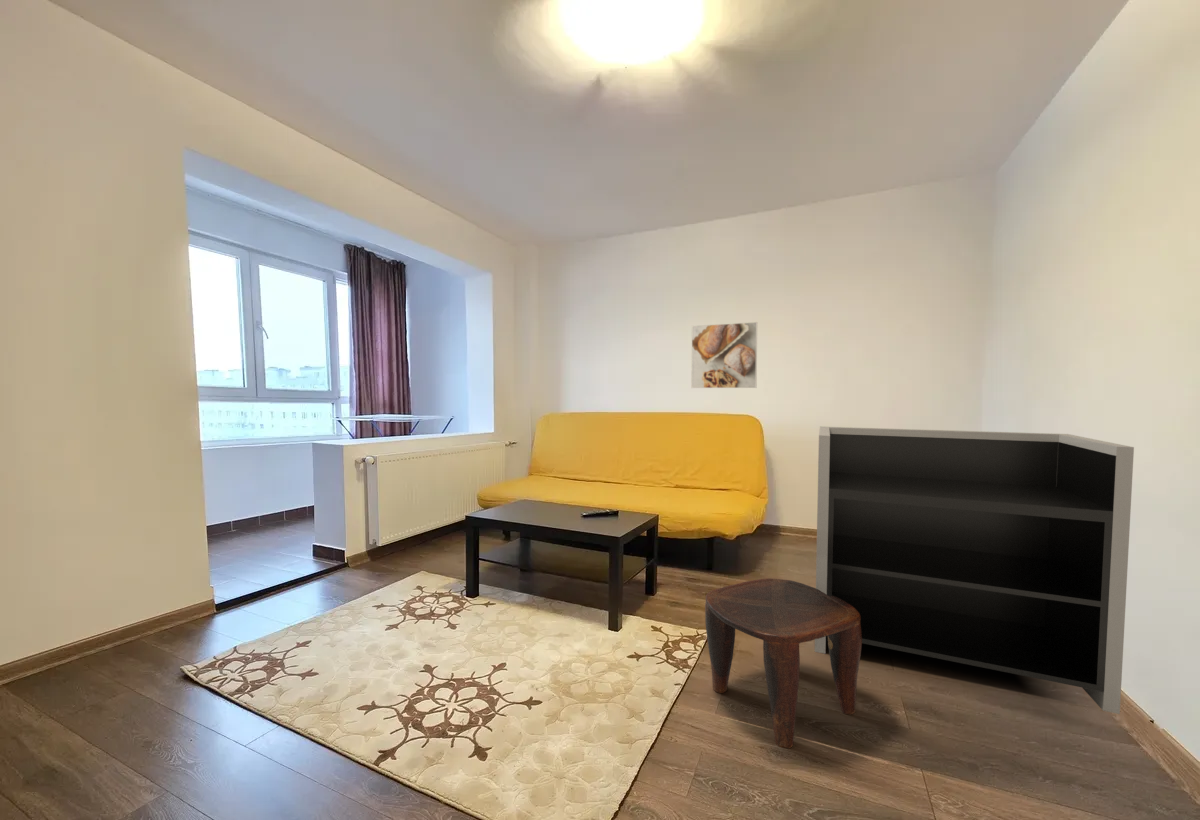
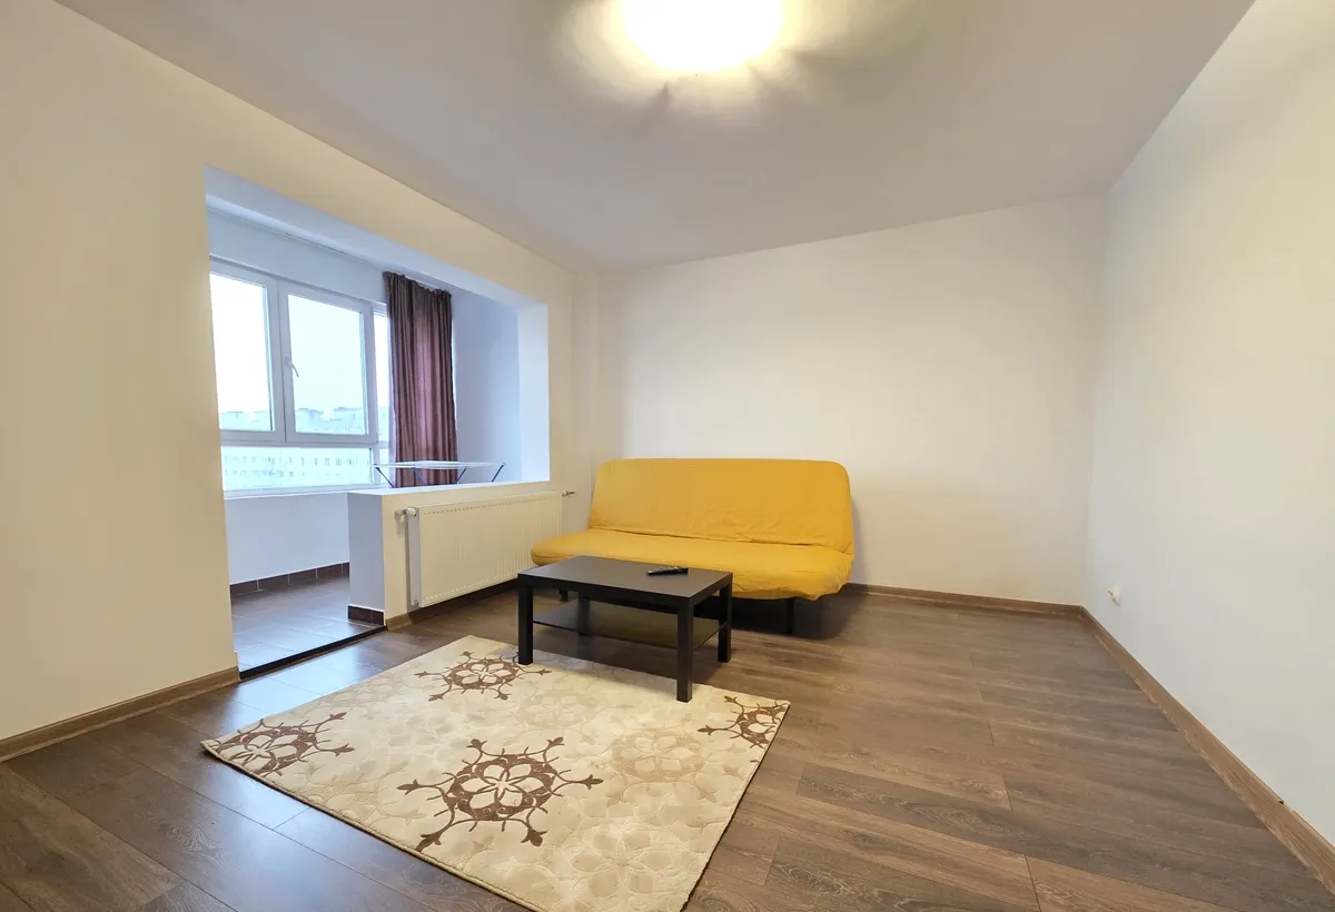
- bookshelf [814,426,1135,715]
- stool [704,577,863,749]
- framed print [690,321,758,389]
